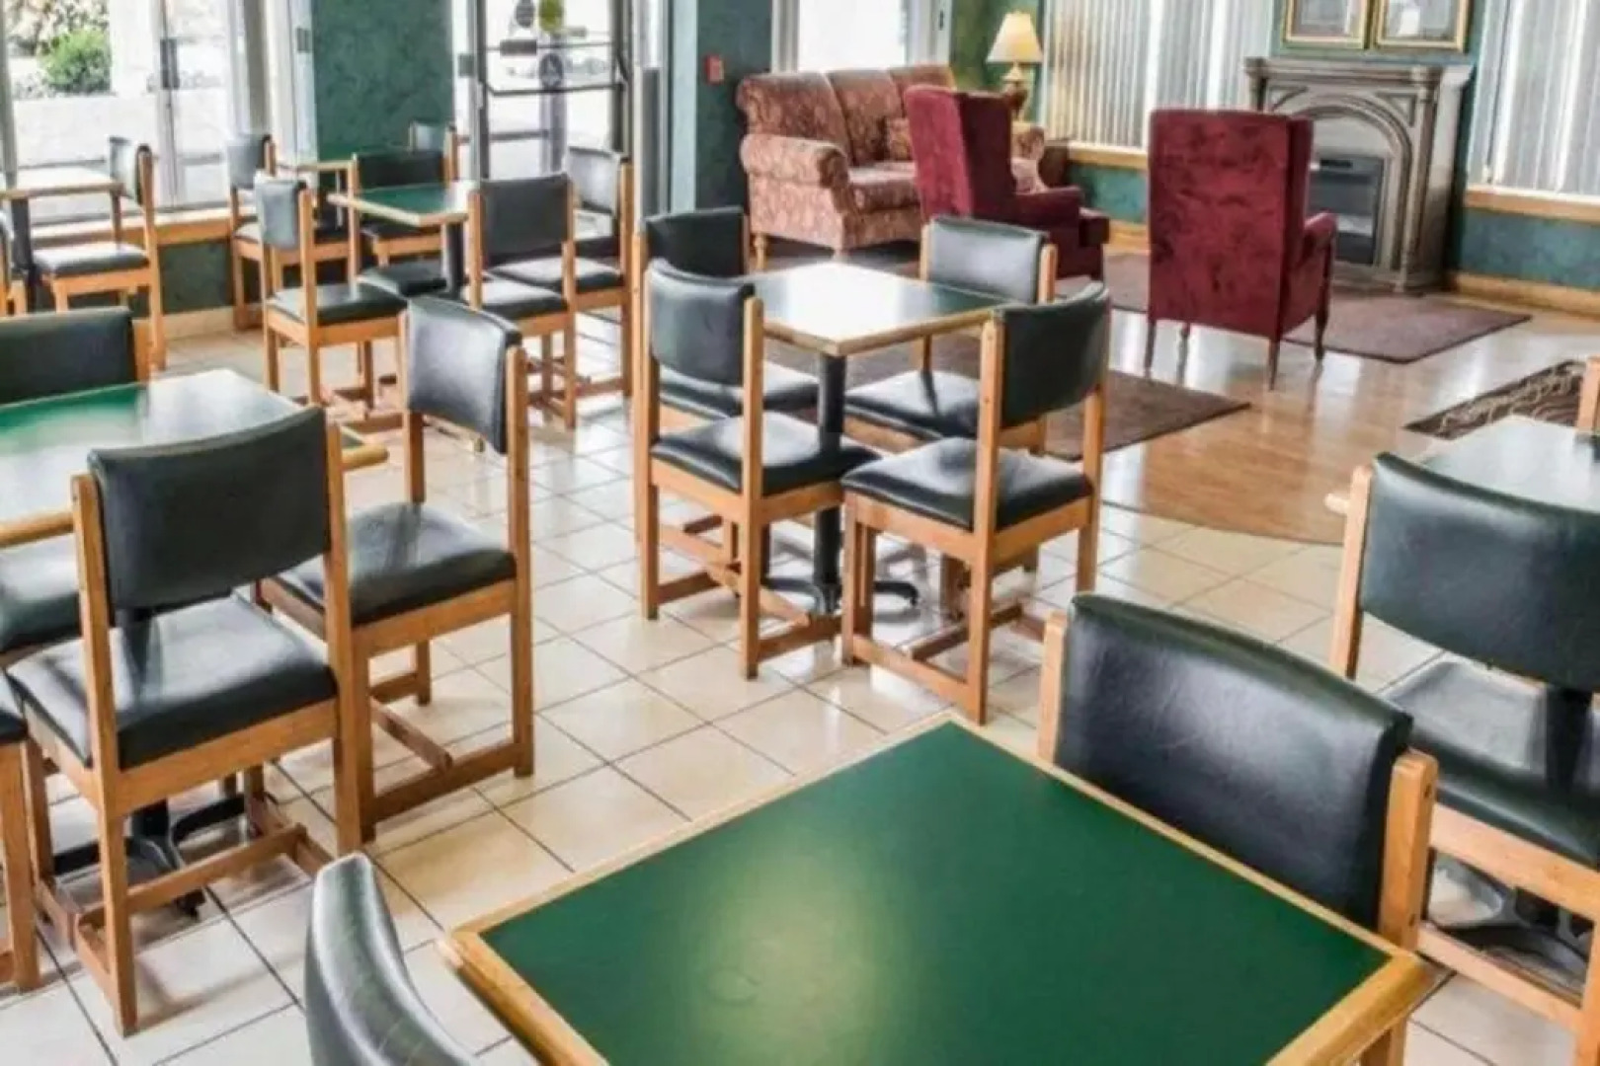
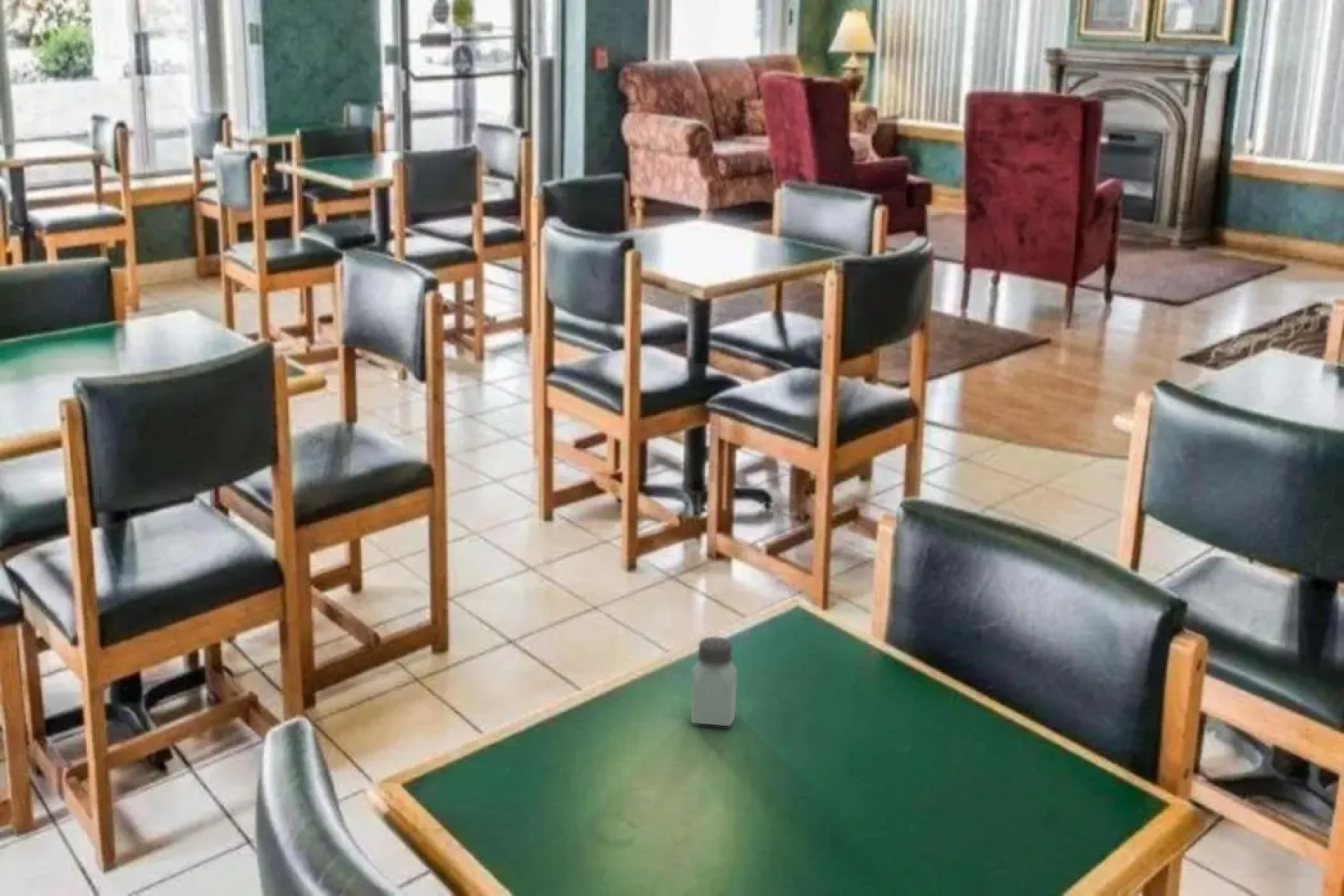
+ saltshaker [690,636,738,727]
